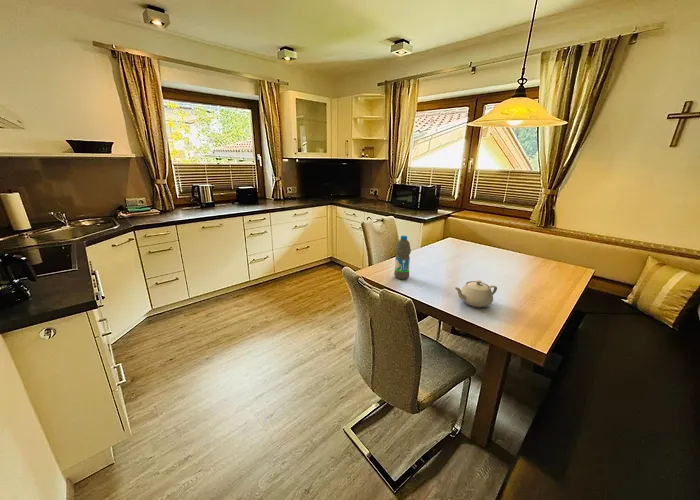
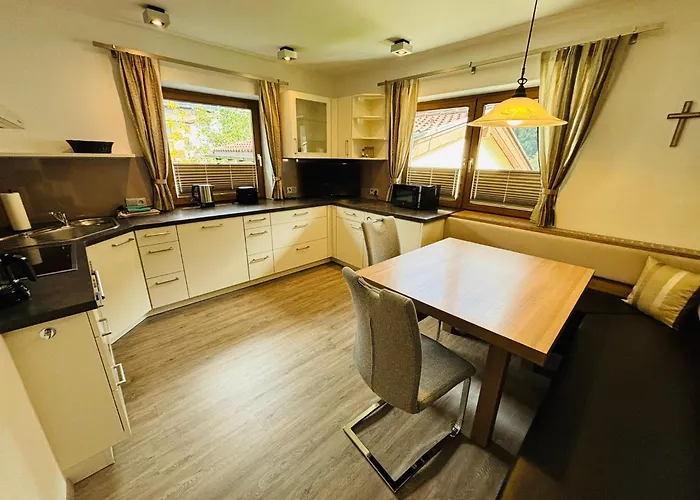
- water bottle [393,234,412,280]
- teapot [454,279,498,308]
